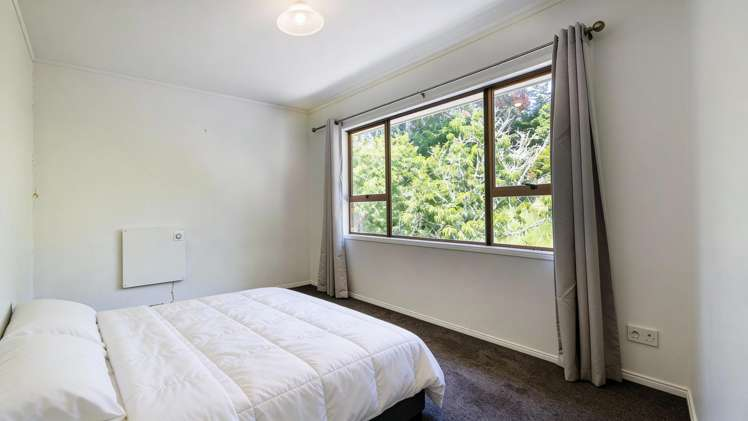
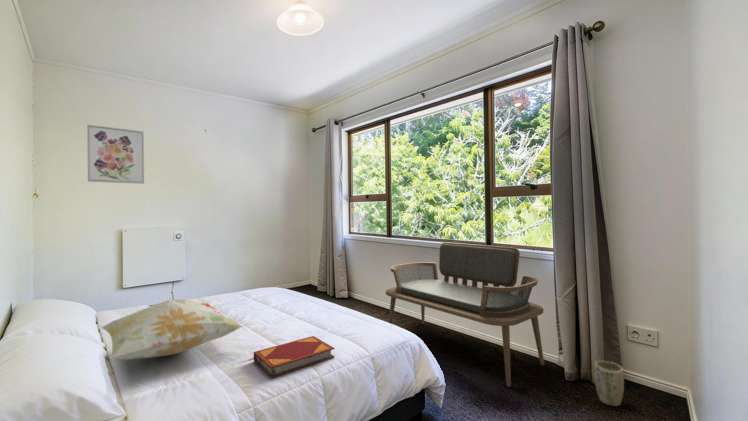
+ hardback book [253,335,336,379]
+ decorative pillow [101,298,245,360]
+ plant pot [594,360,625,407]
+ bench [385,241,545,388]
+ wall art [86,124,145,185]
